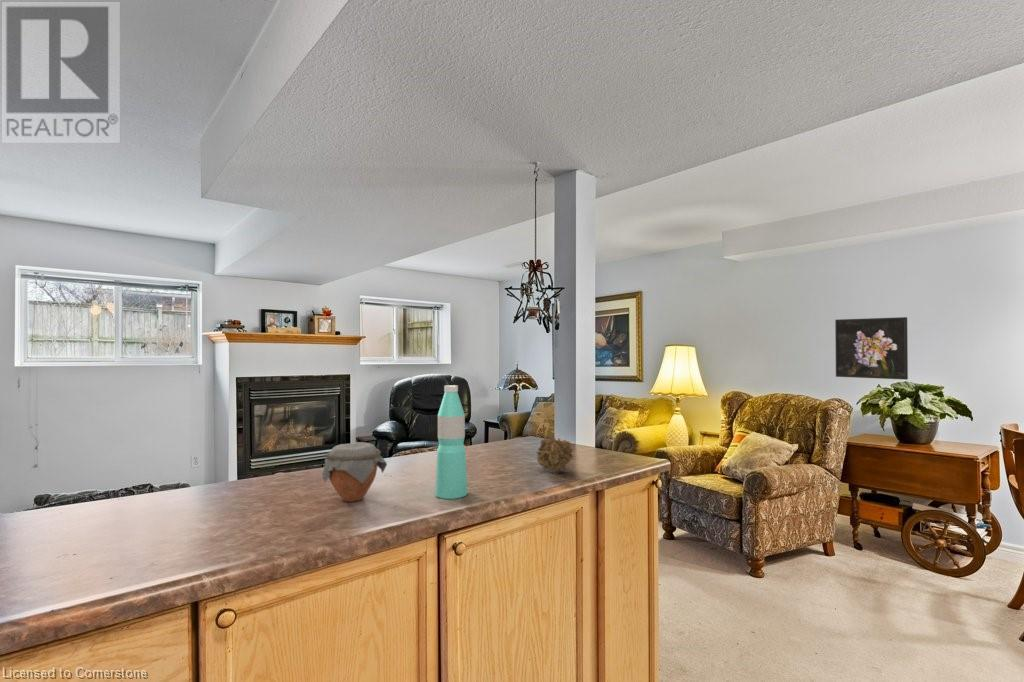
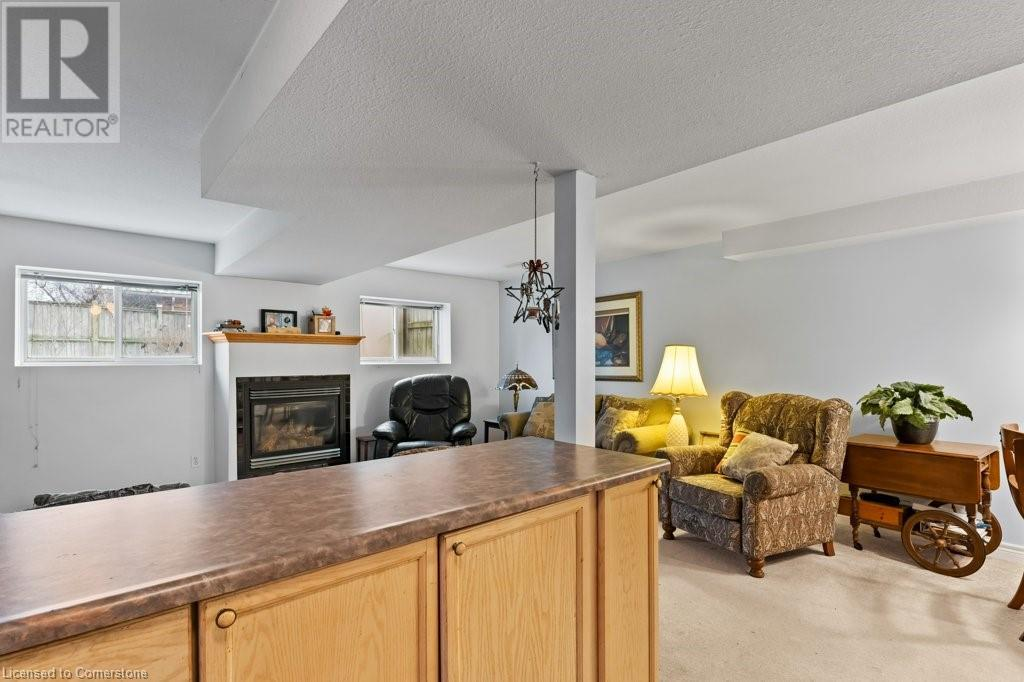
- water bottle [434,384,469,500]
- jar [321,441,388,503]
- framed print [834,316,909,381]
- flower [536,436,574,473]
